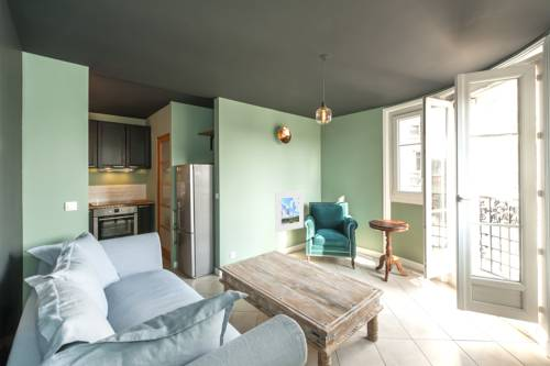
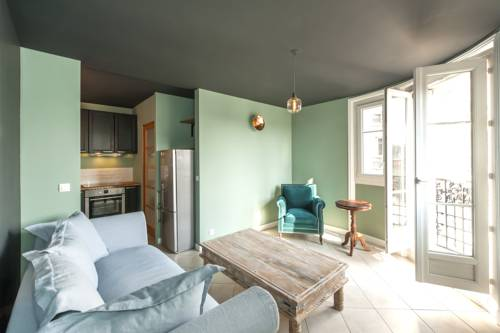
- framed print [274,190,305,234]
